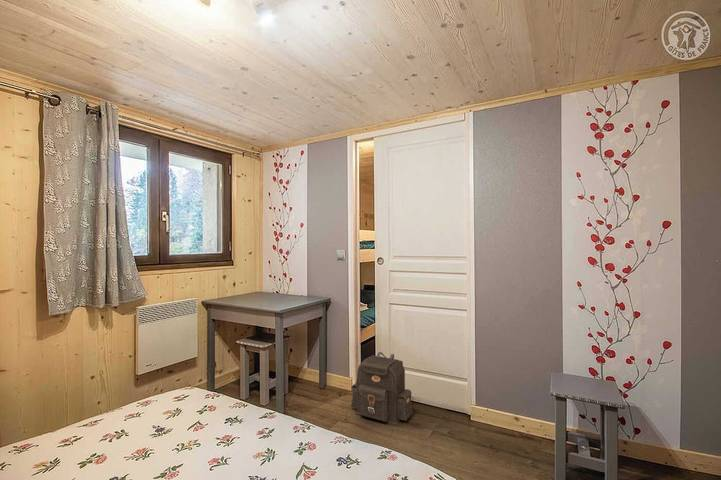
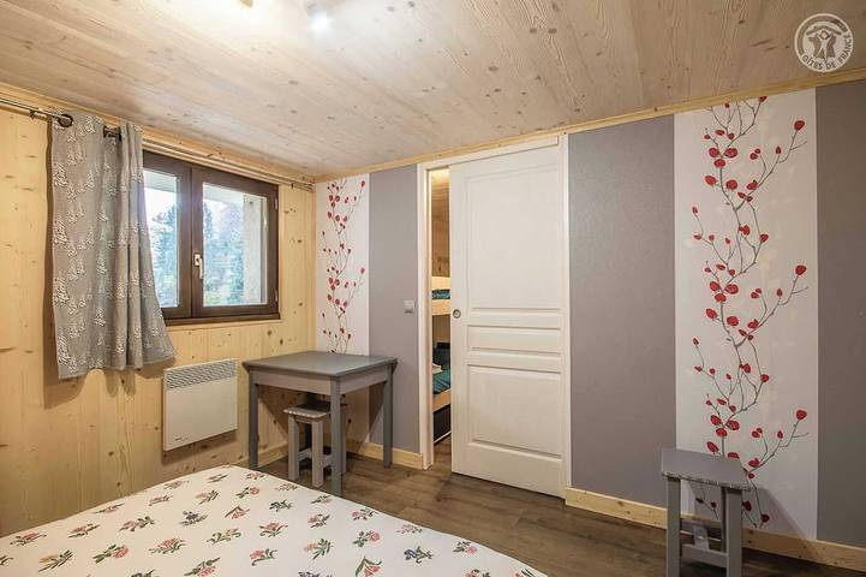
- backpack [350,351,414,425]
